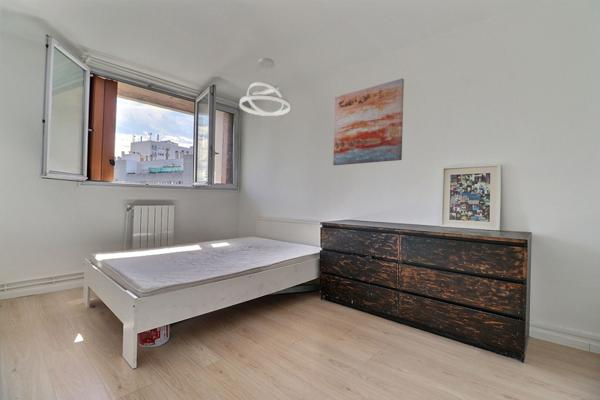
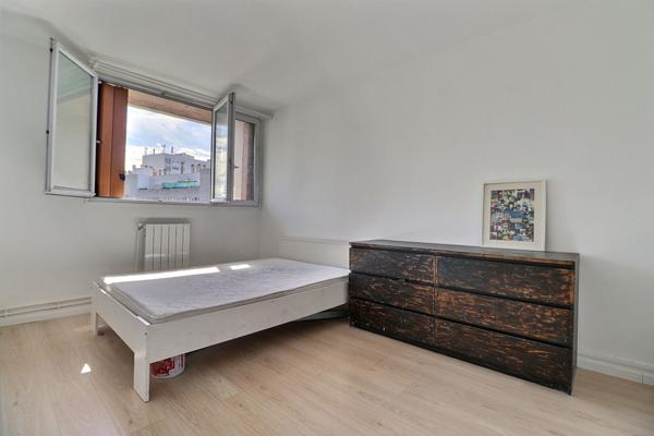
- pendant light [239,57,291,117]
- wall art [332,78,405,166]
